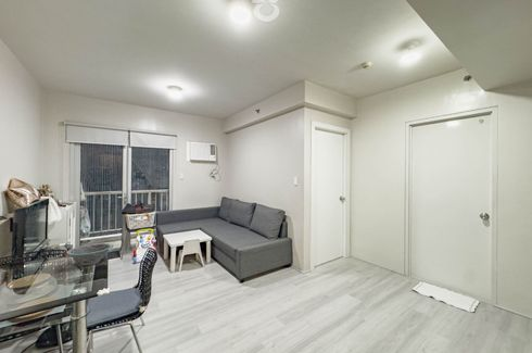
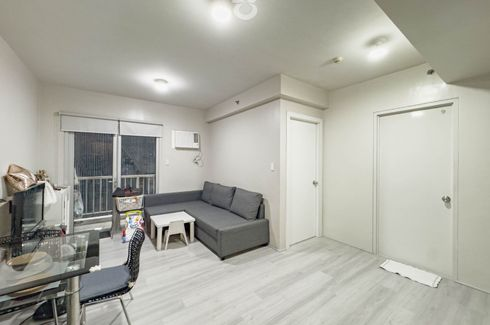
- bowl [65,242,114,266]
